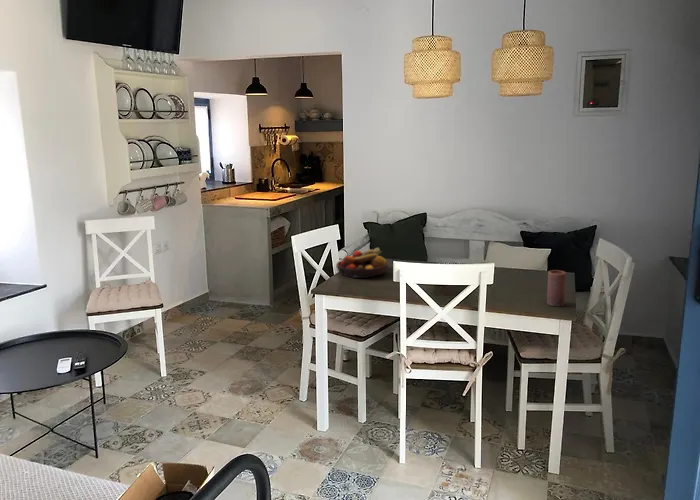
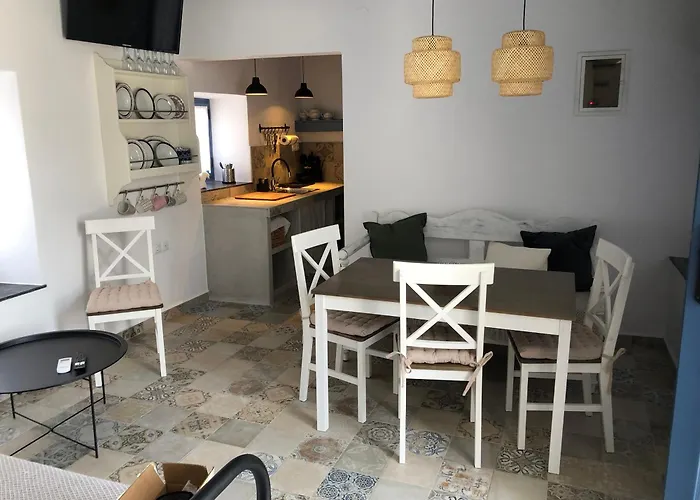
- candle [546,269,567,307]
- fruit bowl [335,247,390,279]
